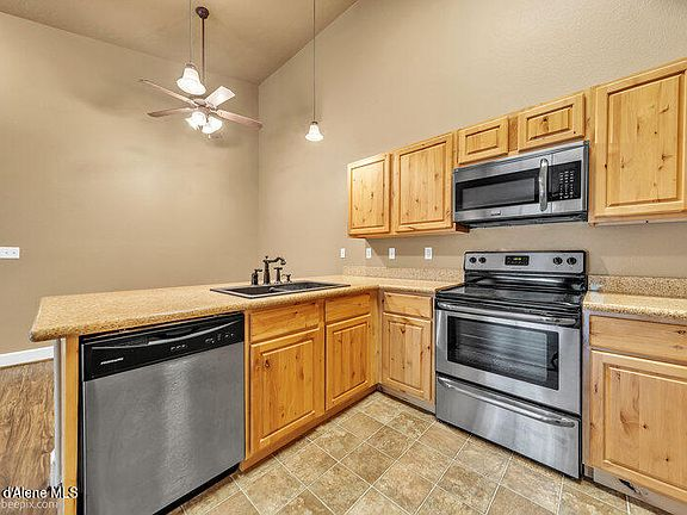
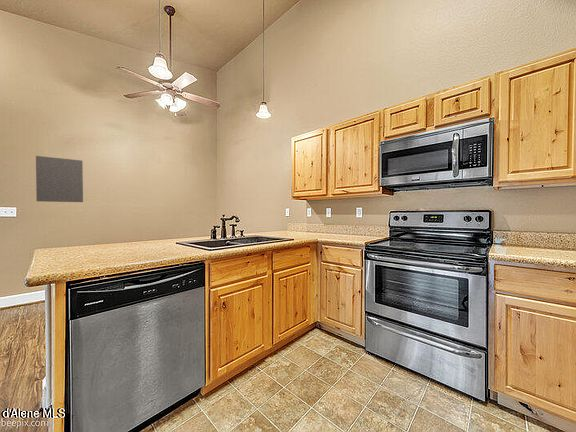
+ wall art [35,155,84,203]
